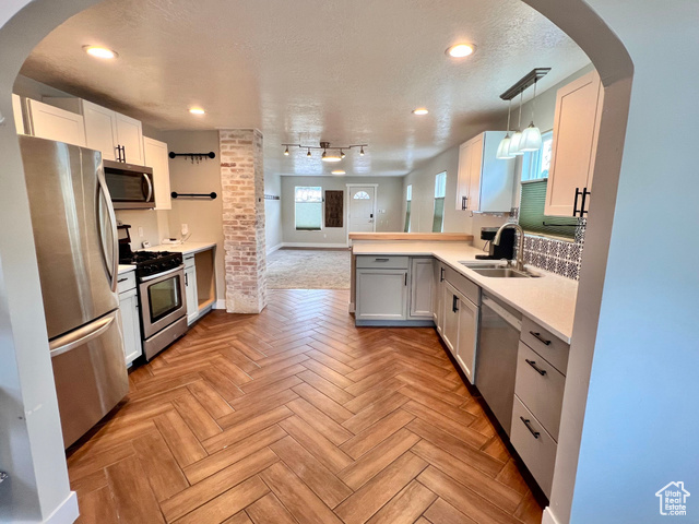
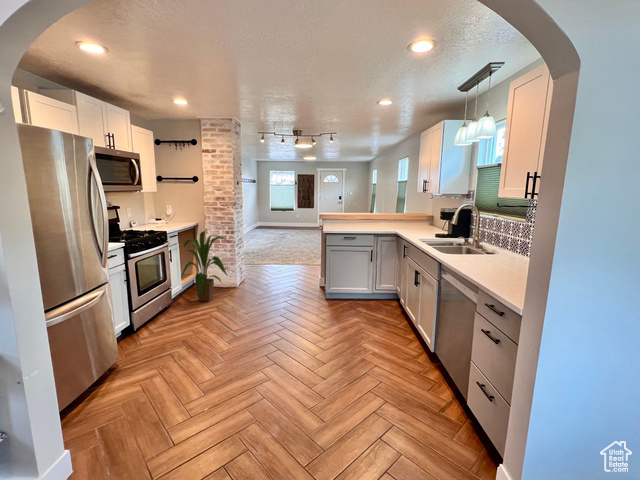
+ house plant [180,230,230,302]
